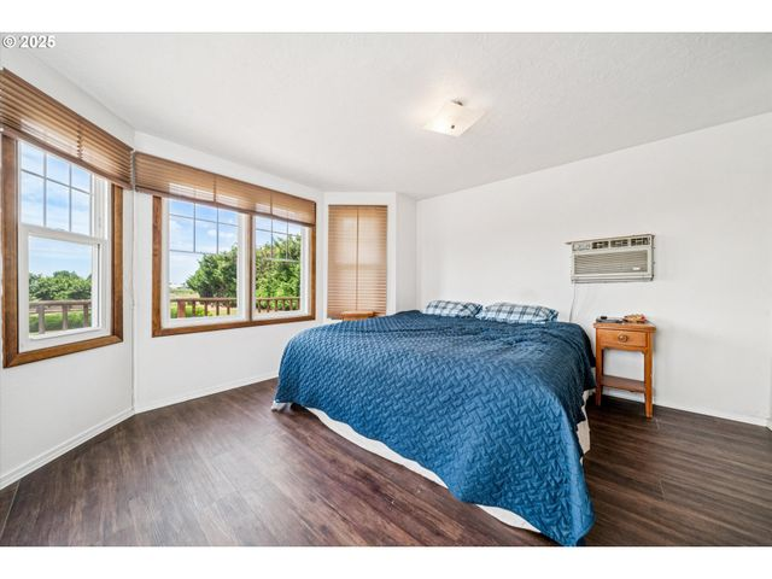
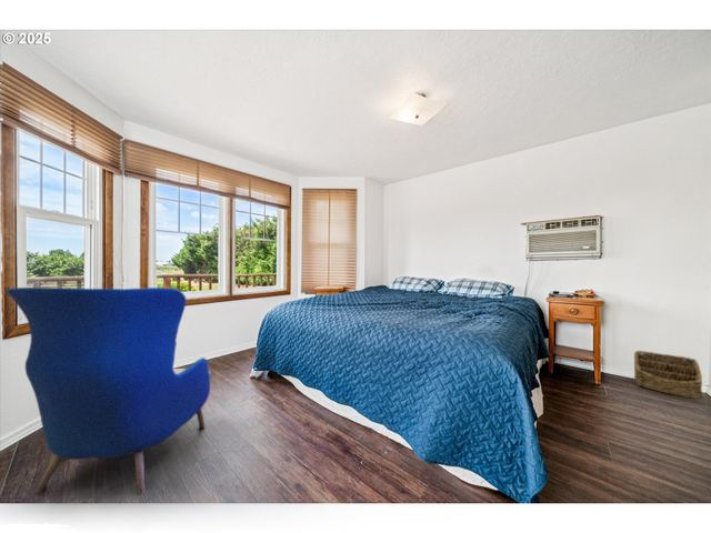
+ basket [633,350,703,400]
+ armchair [6,286,212,495]
